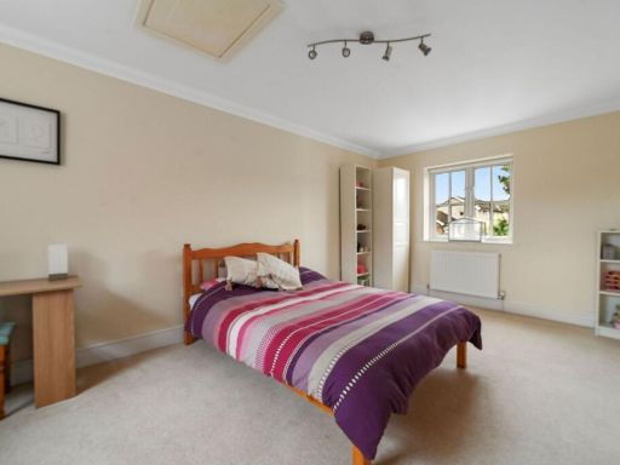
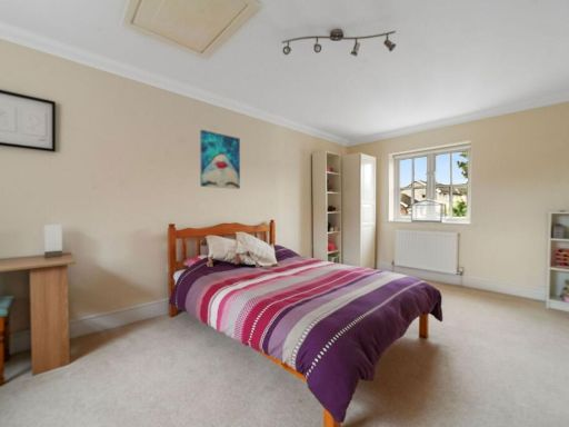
+ wall art [199,129,241,190]
